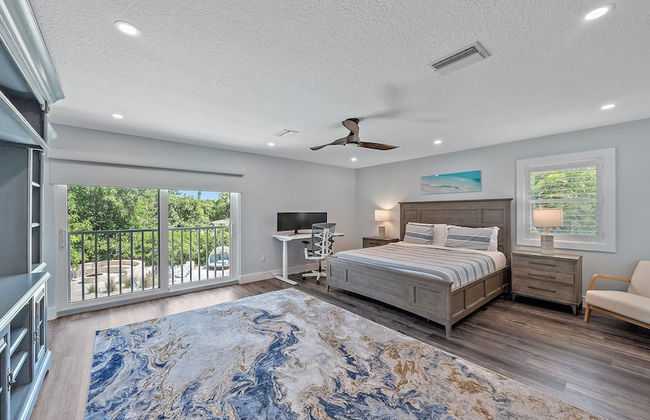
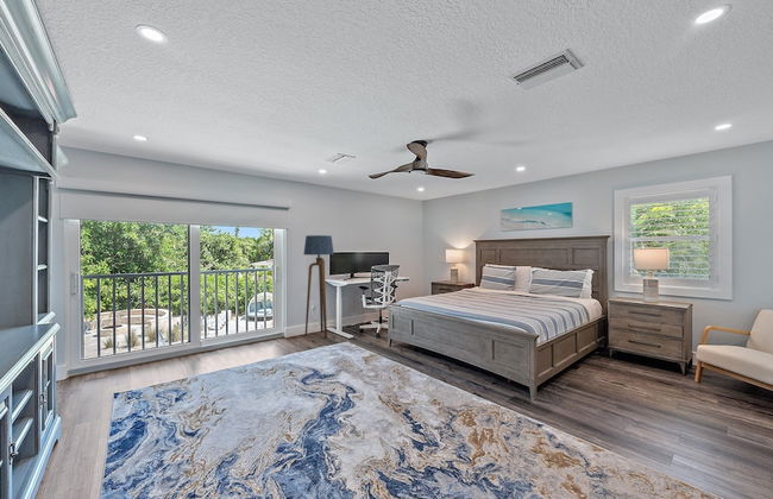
+ floor lamp [303,234,335,340]
